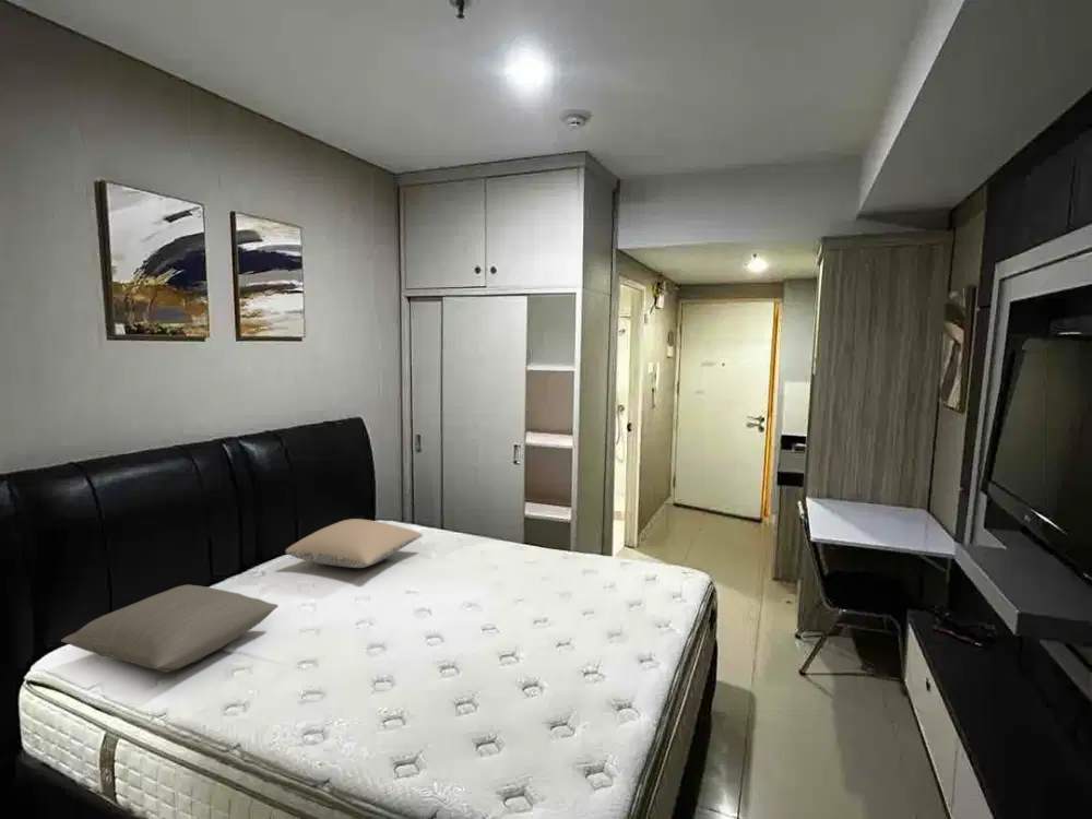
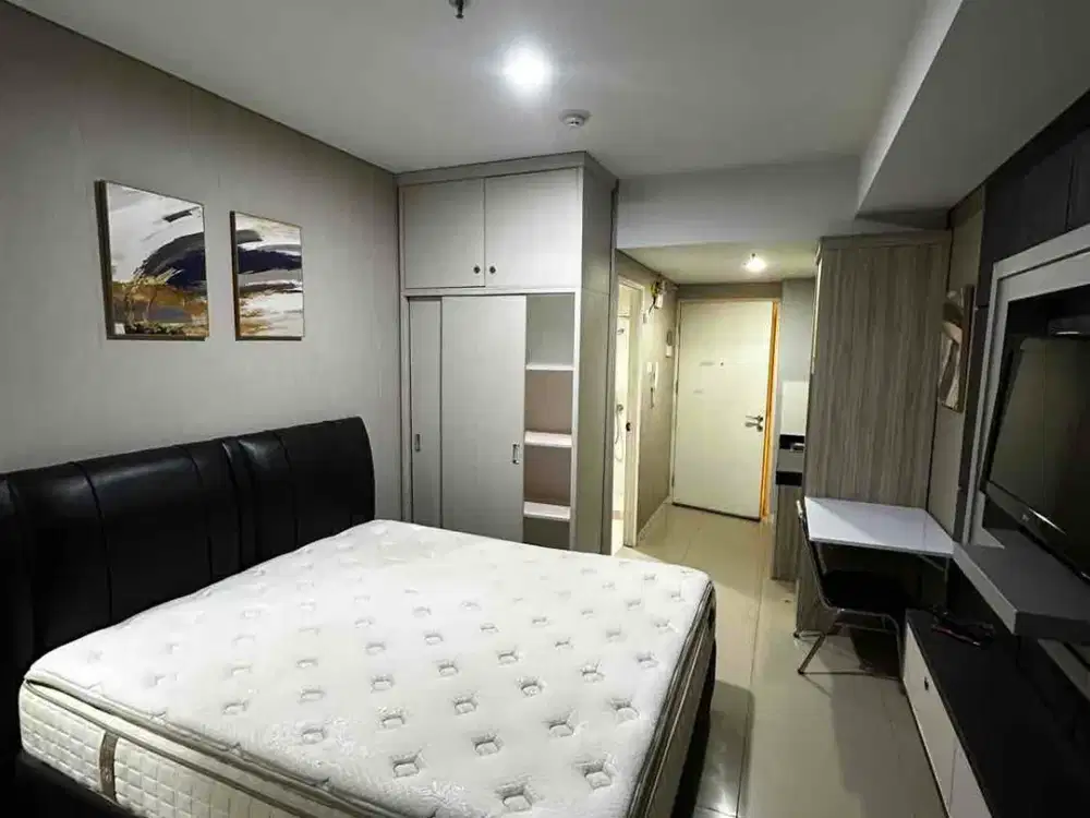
- pillow [284,518,424,569]
- pillow [60,584,280,674]
